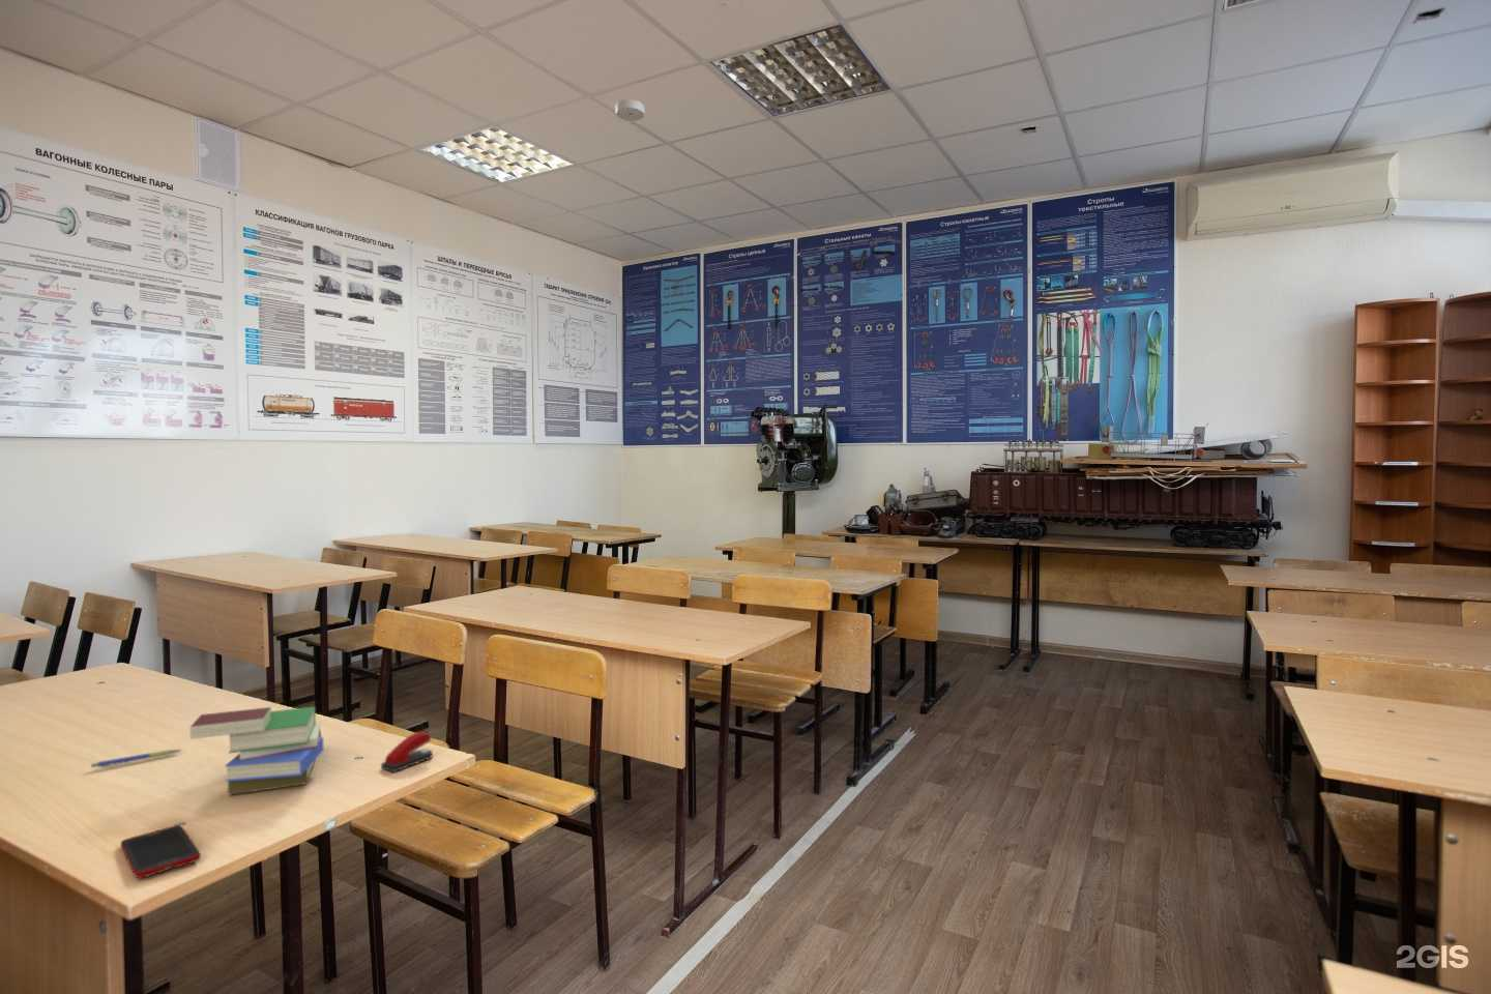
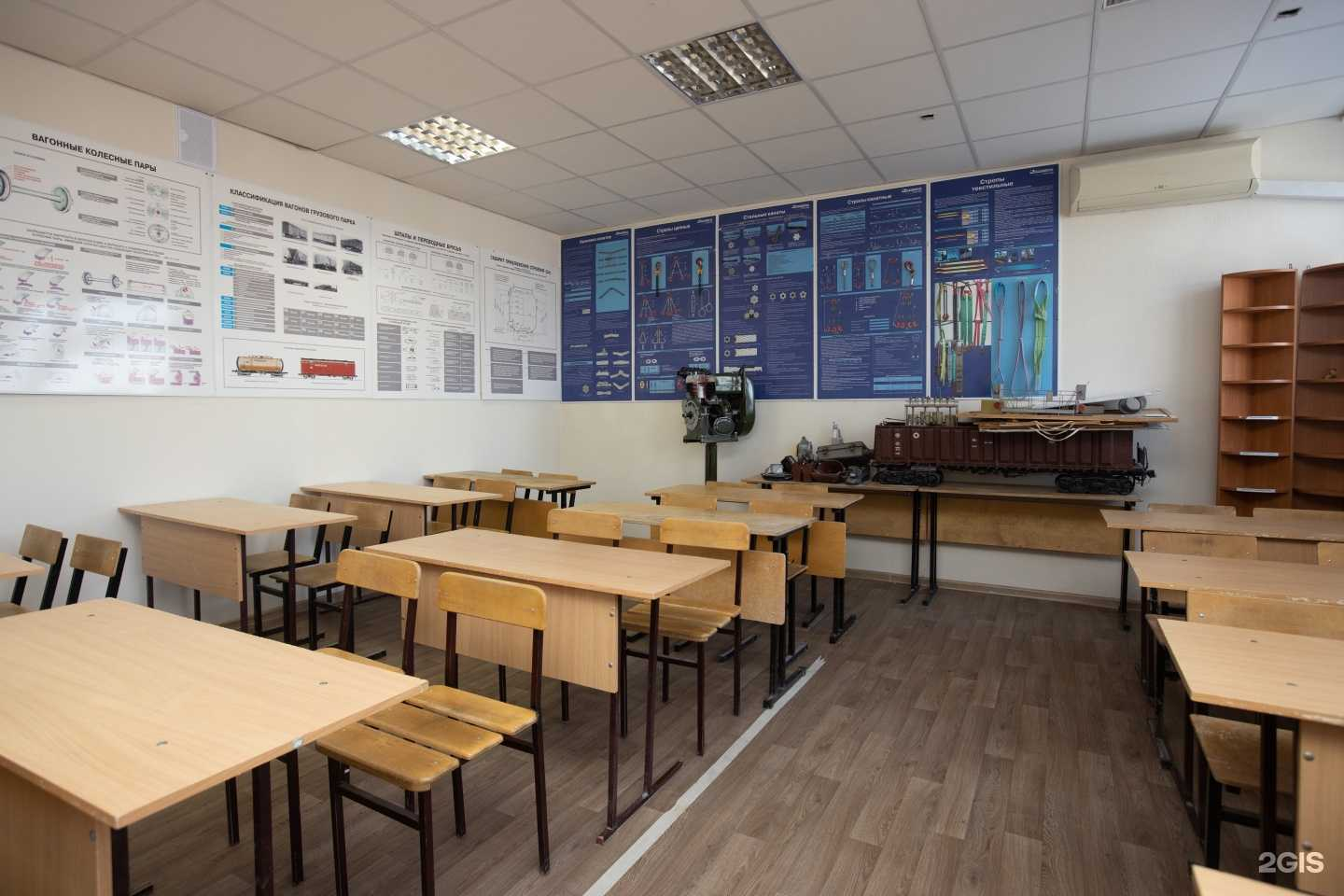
- stapler [381,731,434,773]
- pen [90,749,183,769]
- book [190,706,325,797]
- cell phone [120,824,201,879]
- smoke detector [613,99,646,122]
